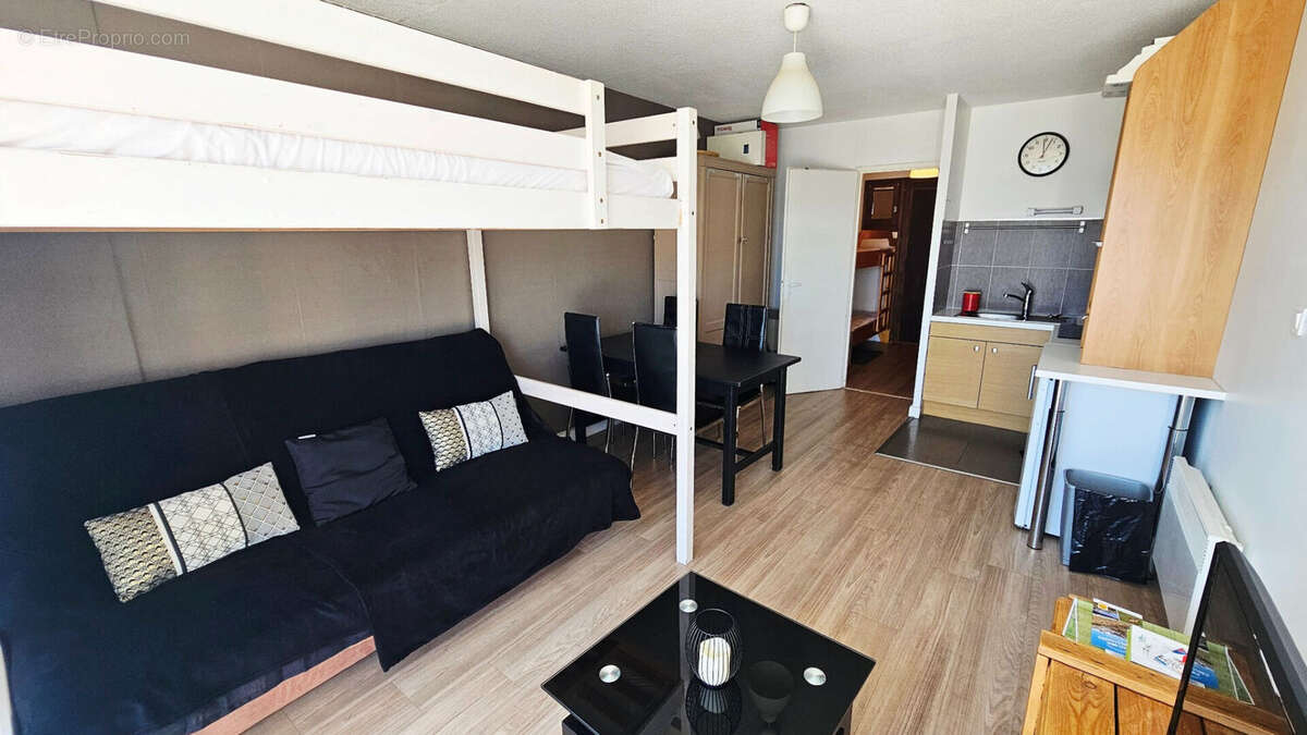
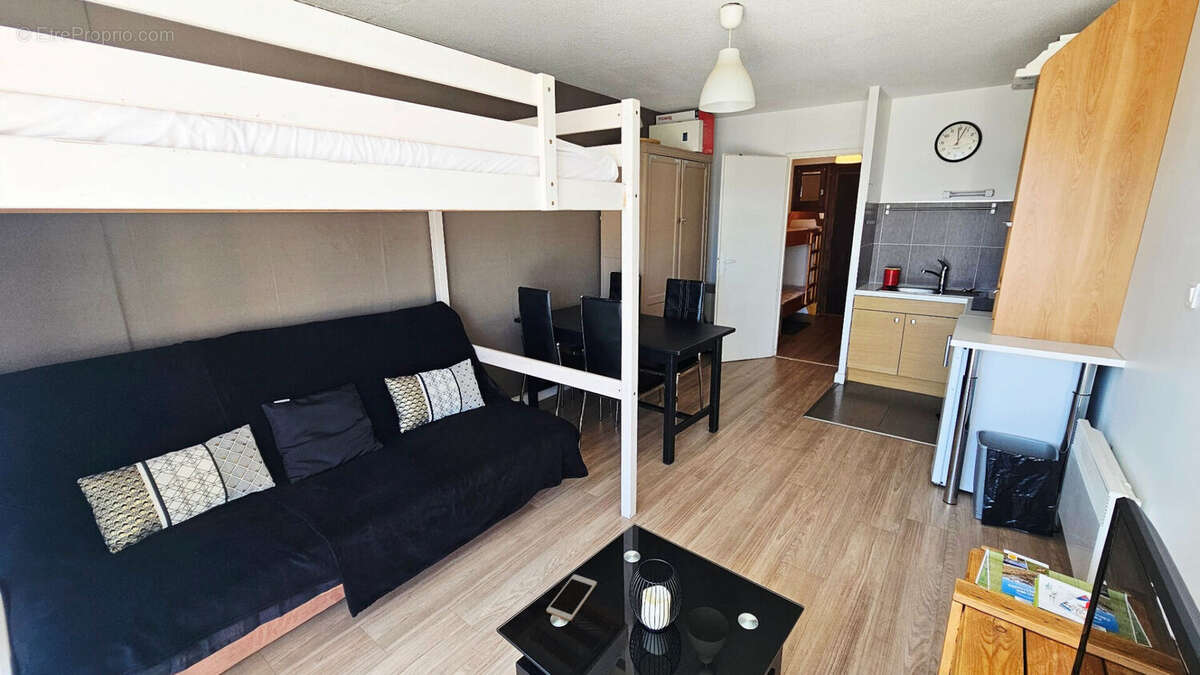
+ cell phone [546,574,598,621]
